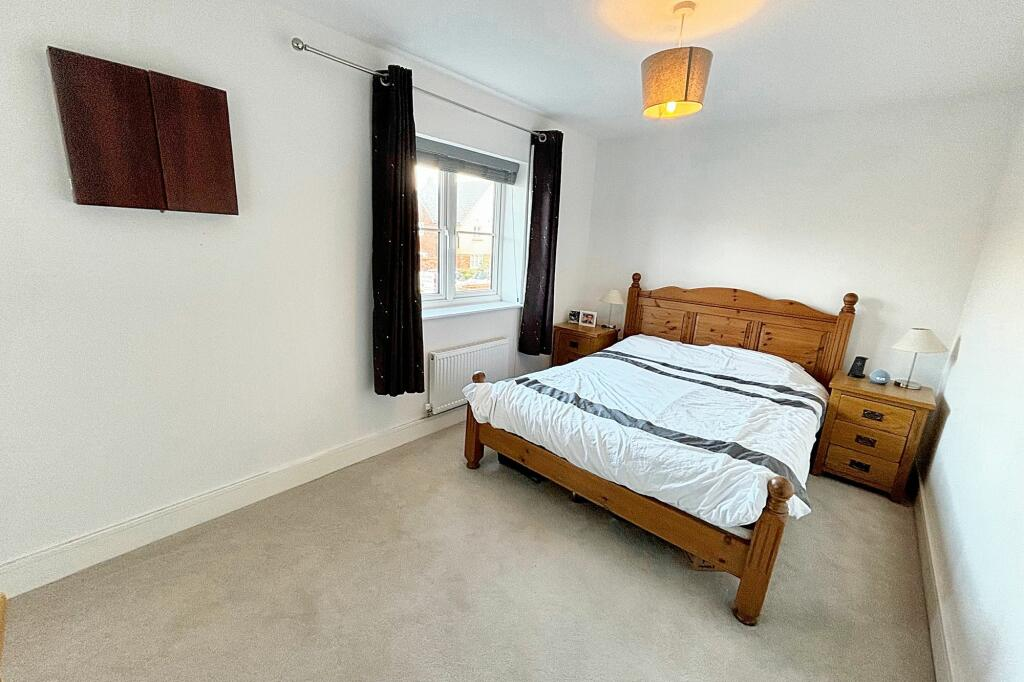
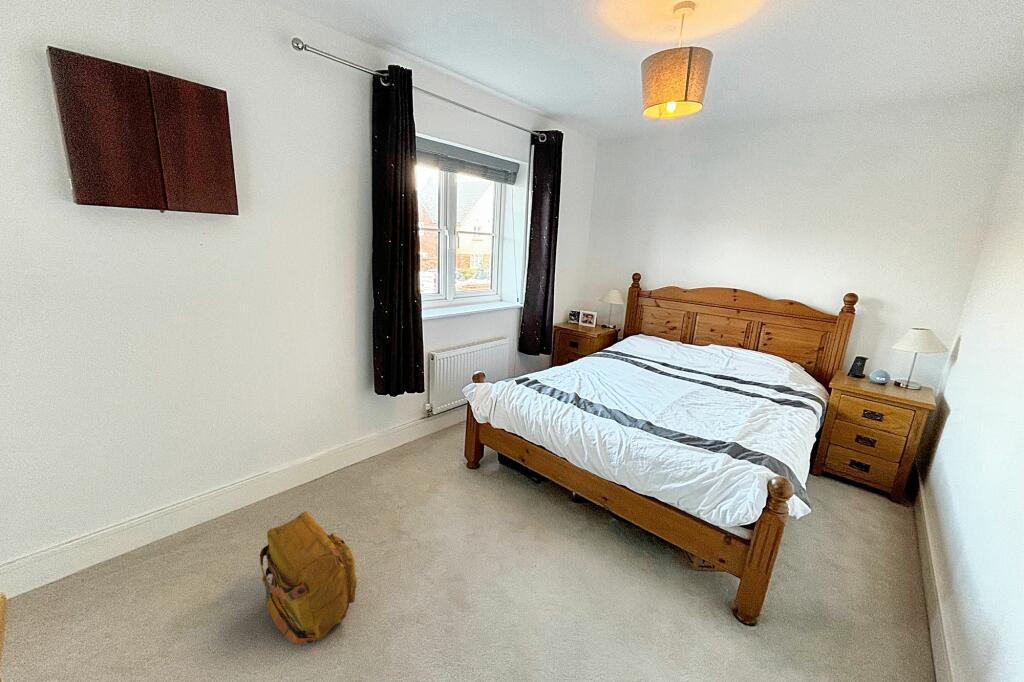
+ backpack [259,510,358,646]
